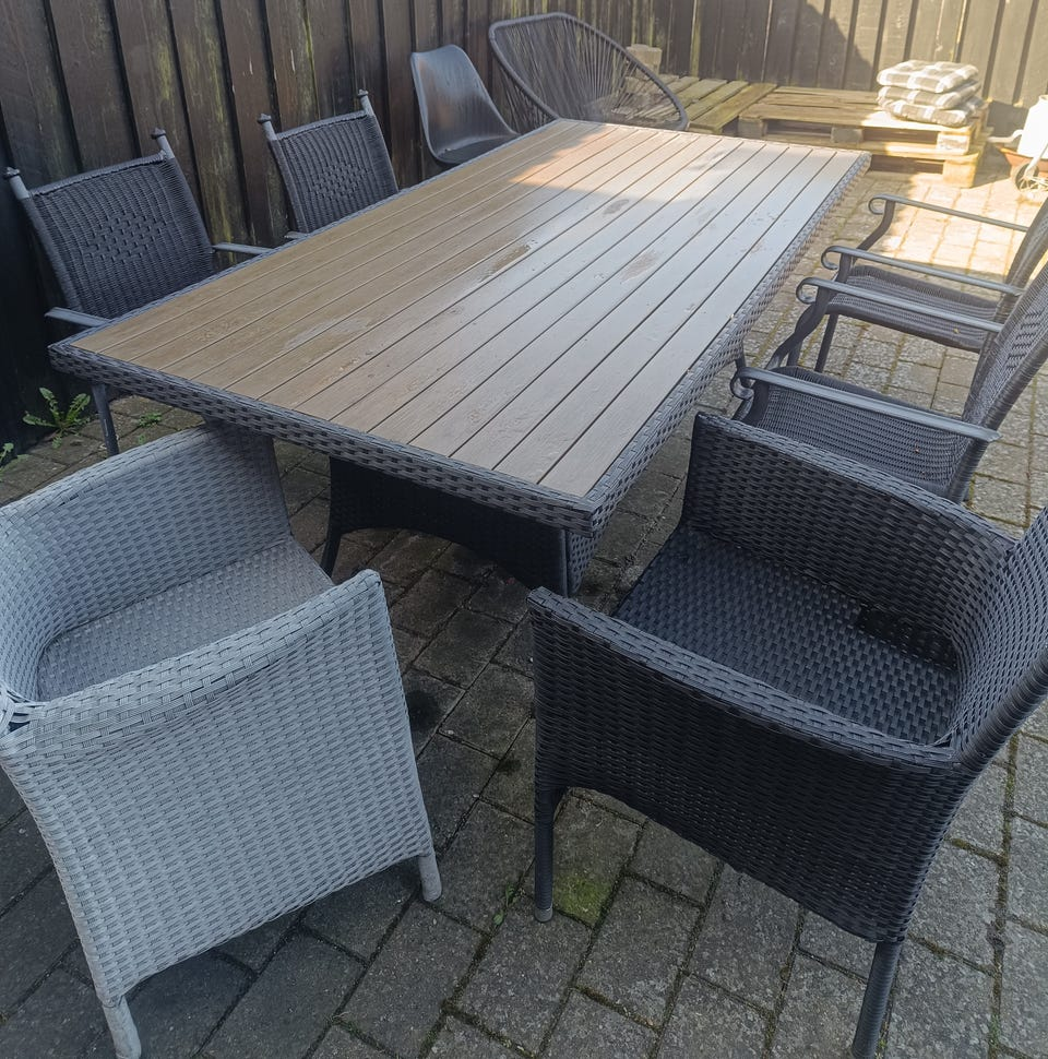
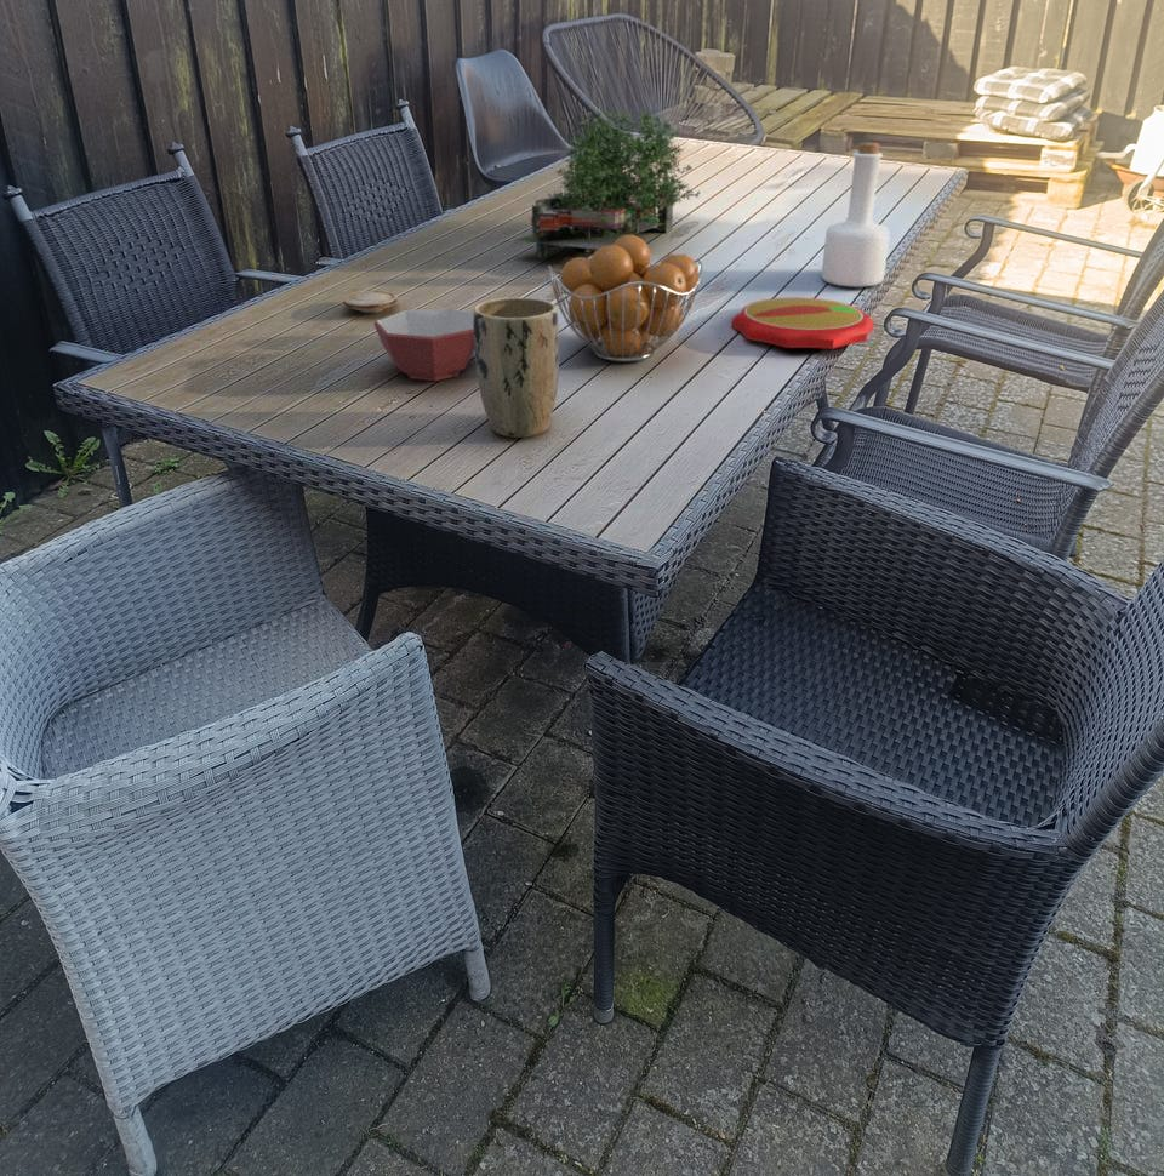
+ potted plant [512,107,701,258]
+ fruit basket [547,234,703,362]
+ bottle [821,142,891,289]
+ plant pot [473,297,560,439]
+ bowl [372,307,475,382]
+ wood slice [342,290,399,314]
+ plate [730,296,875,350]
